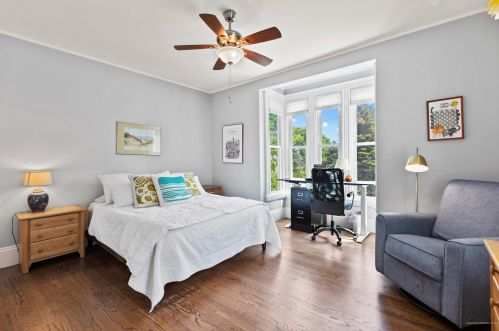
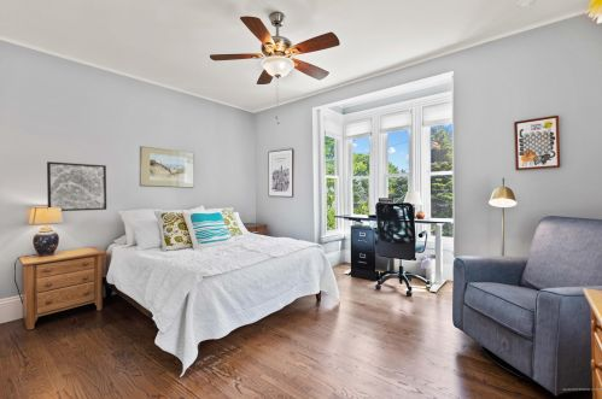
+ wall art [46,160,107,212]
